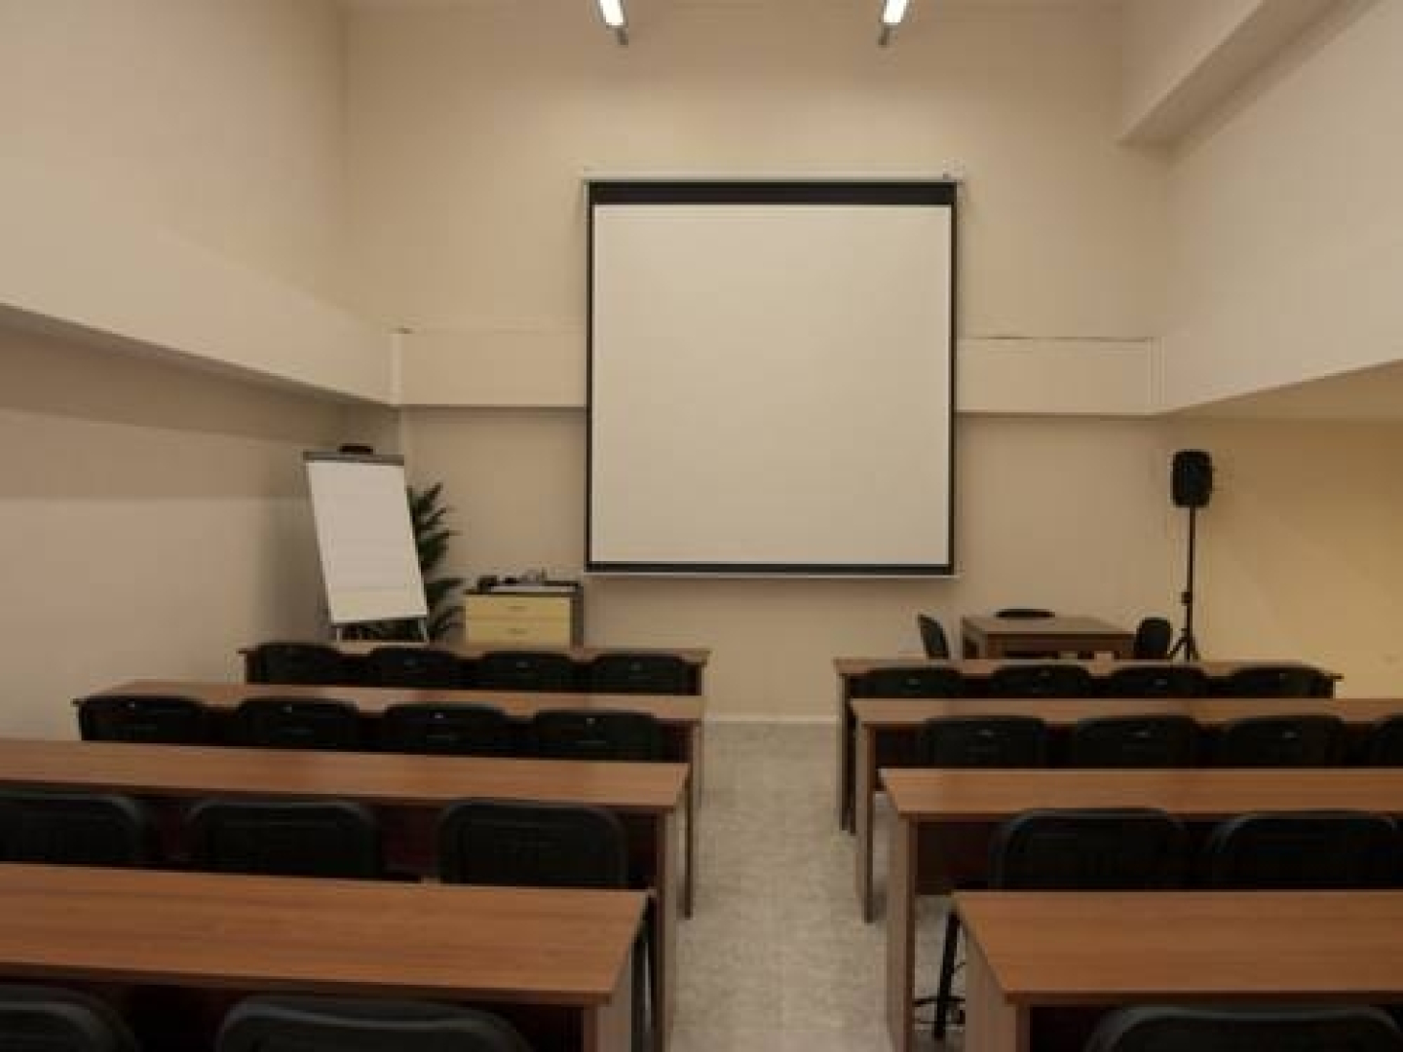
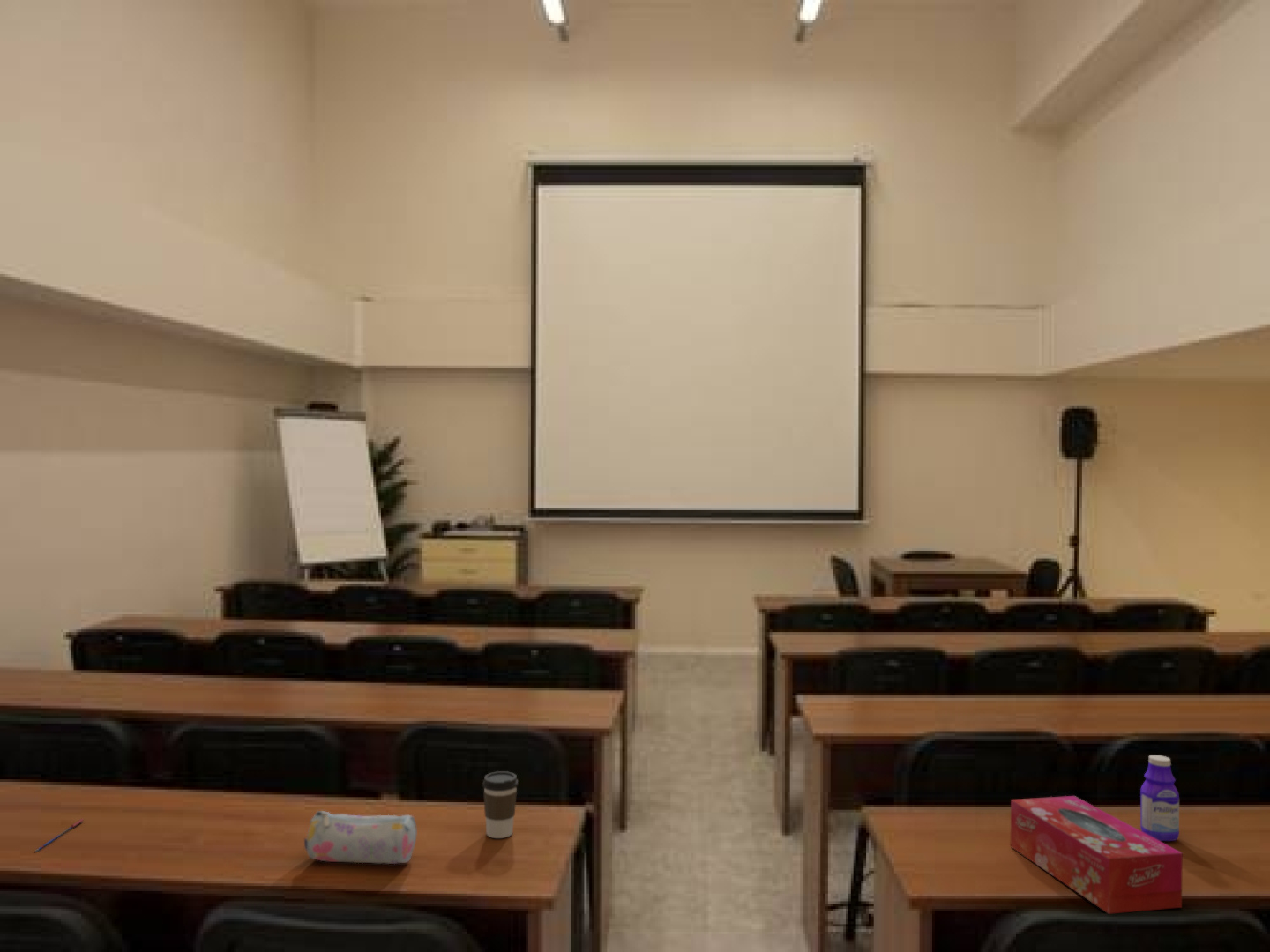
+ pen [35,818,85,852]
+ bottle [1139,755,1180,842]
+ coffee cup [482,770,519,839]
+ pencil case [303,810,418,865]
+ tissue box [1010,795,1184,915]
